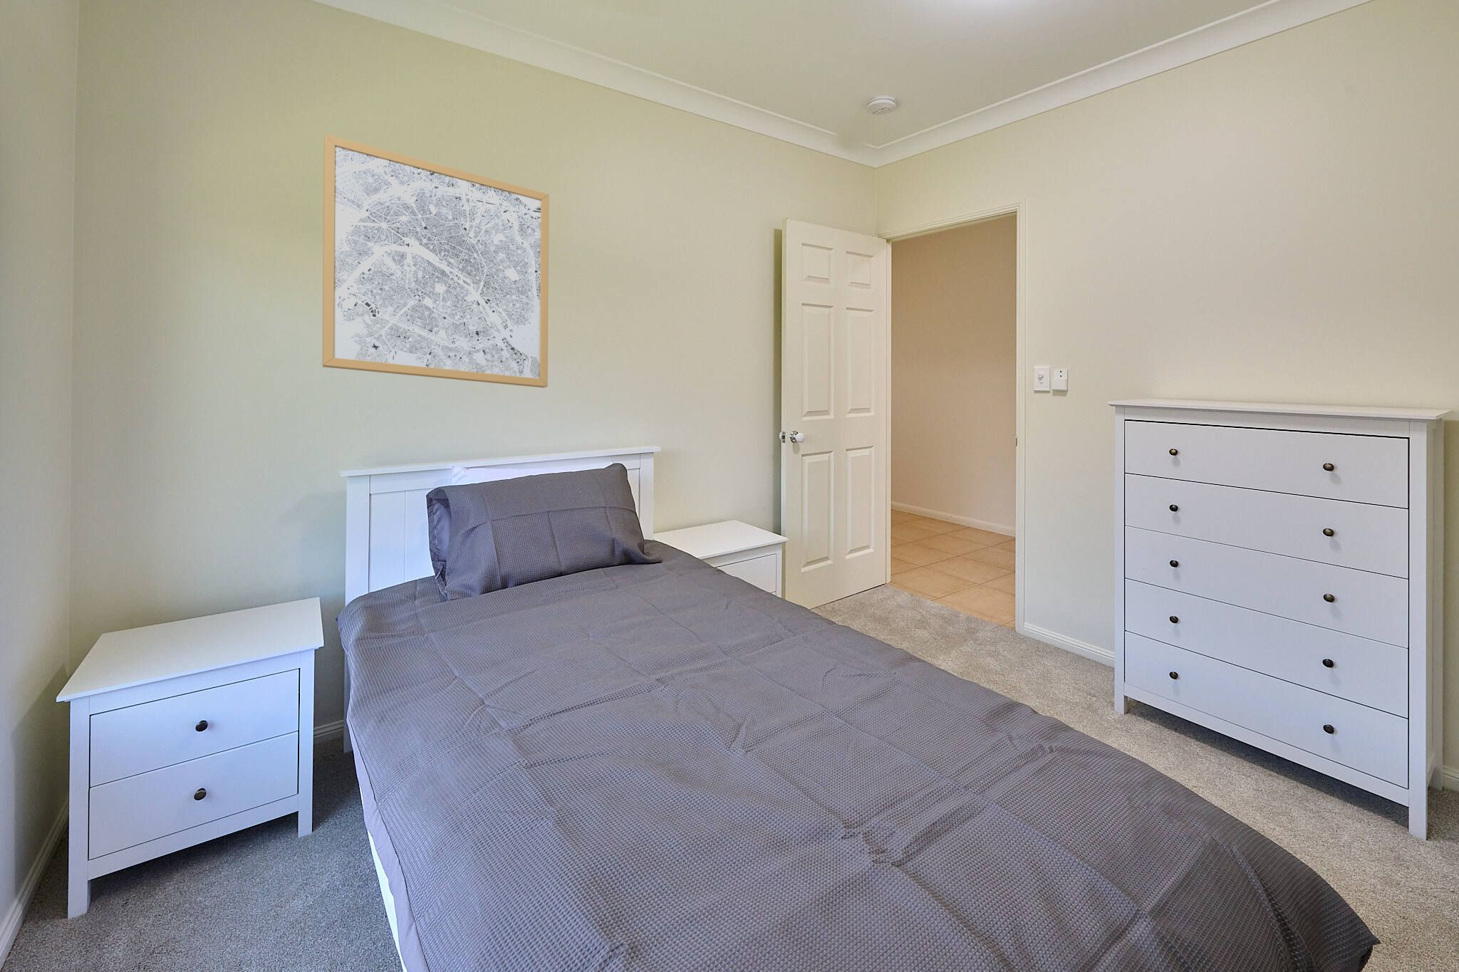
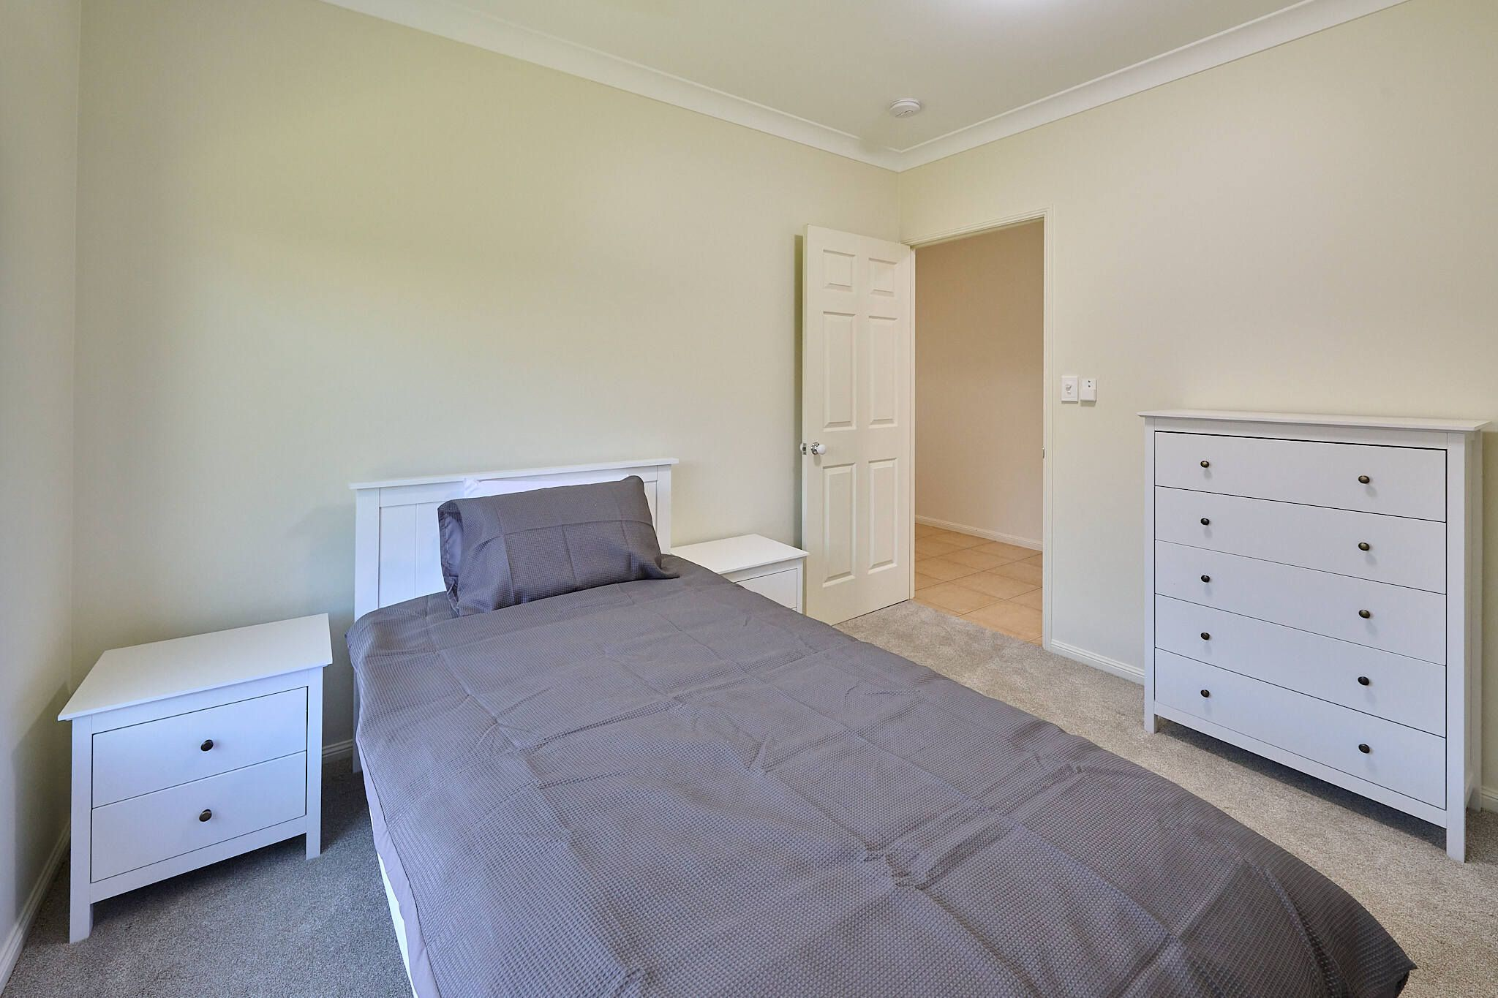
- wall art [322,133,549,388]
